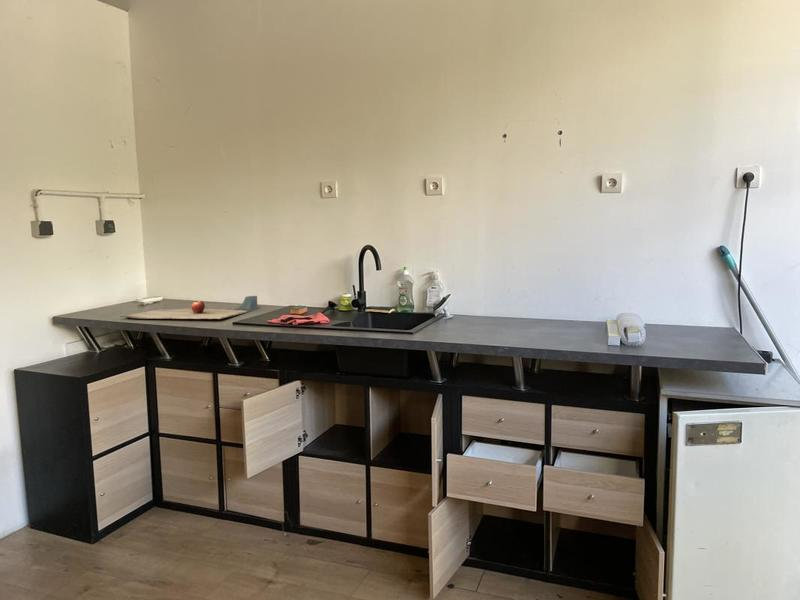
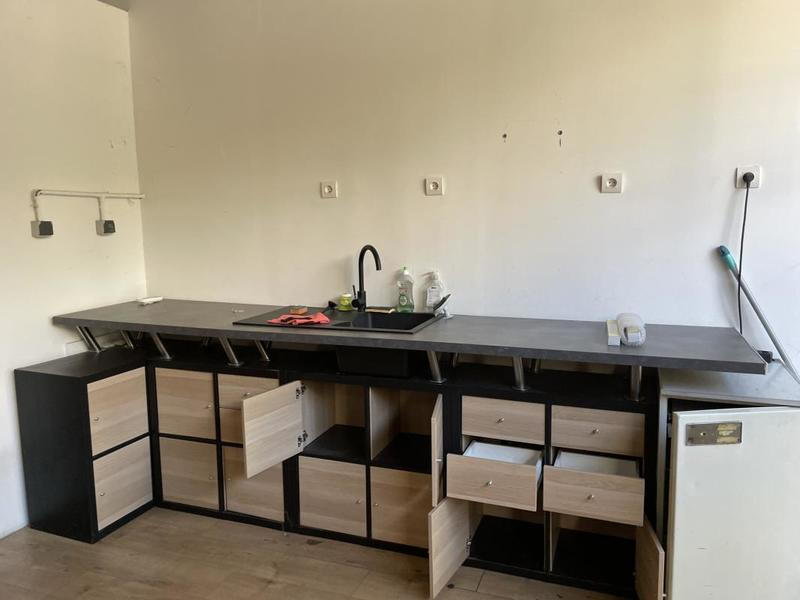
- cutting board [119,295,259,320]
